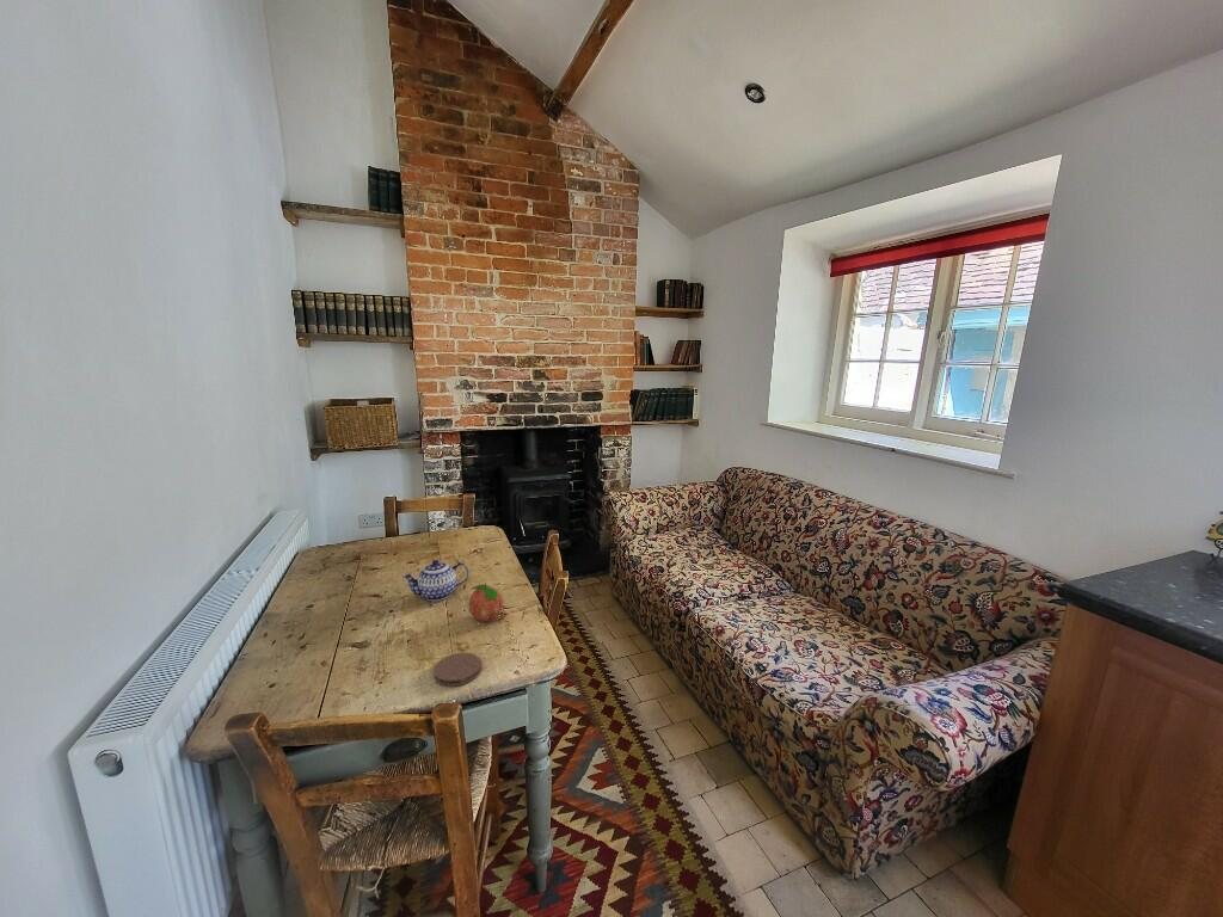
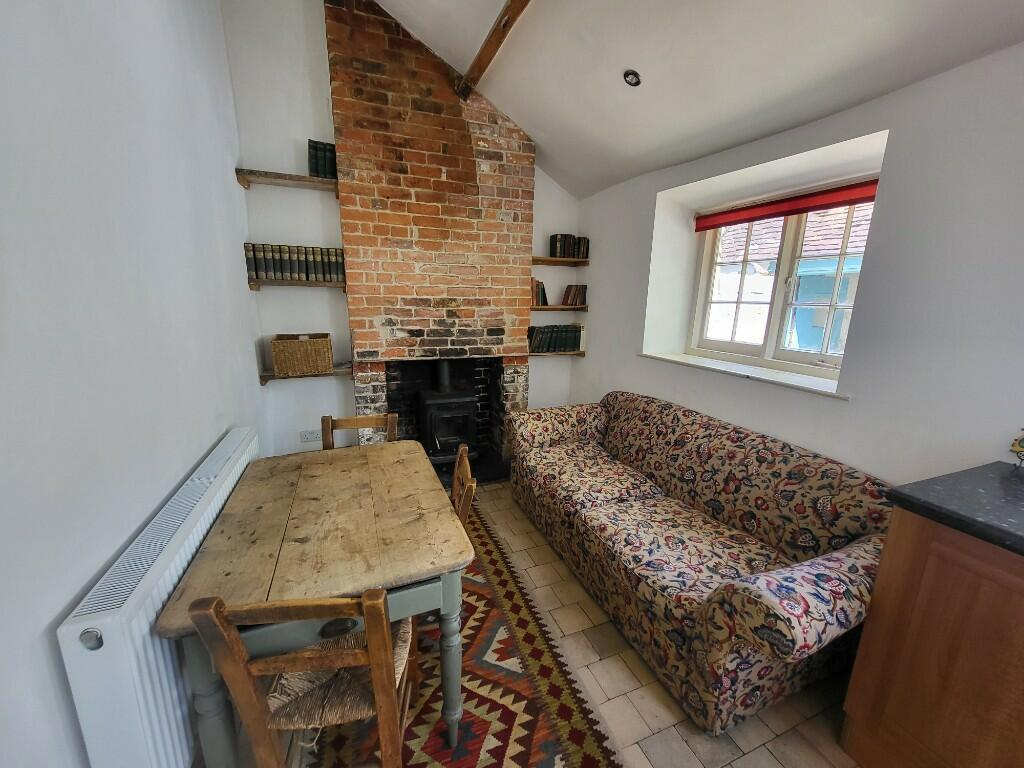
- fruit [468,583,504,623]
- teapot [401,559,469,602]
- coaster [432,652,483,688]
